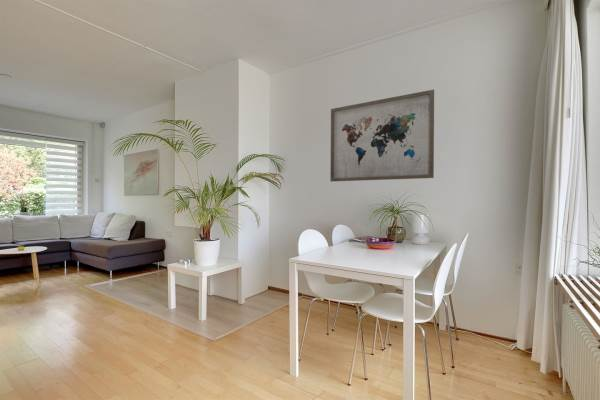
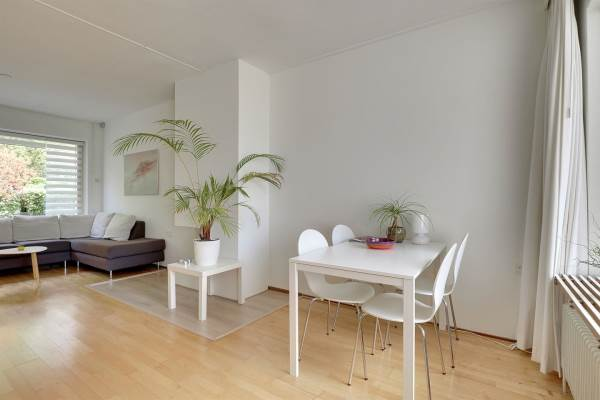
- wall art [329,89,435,182]
